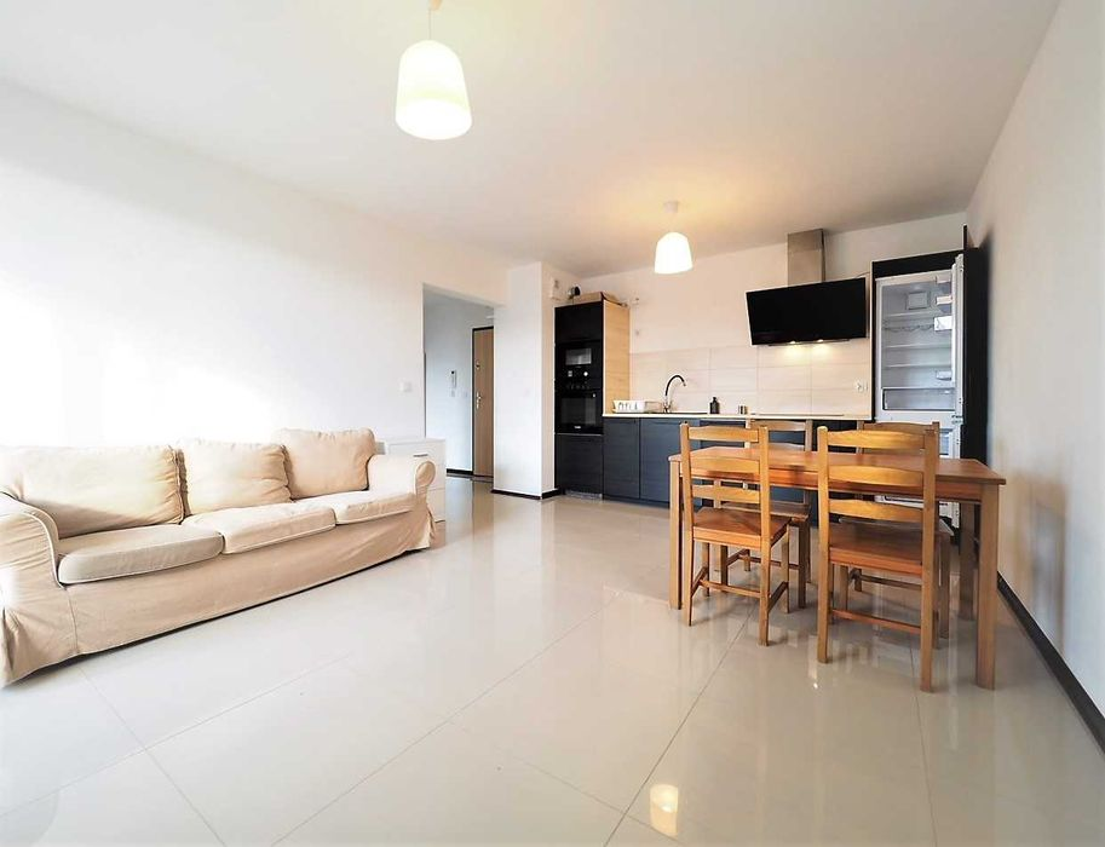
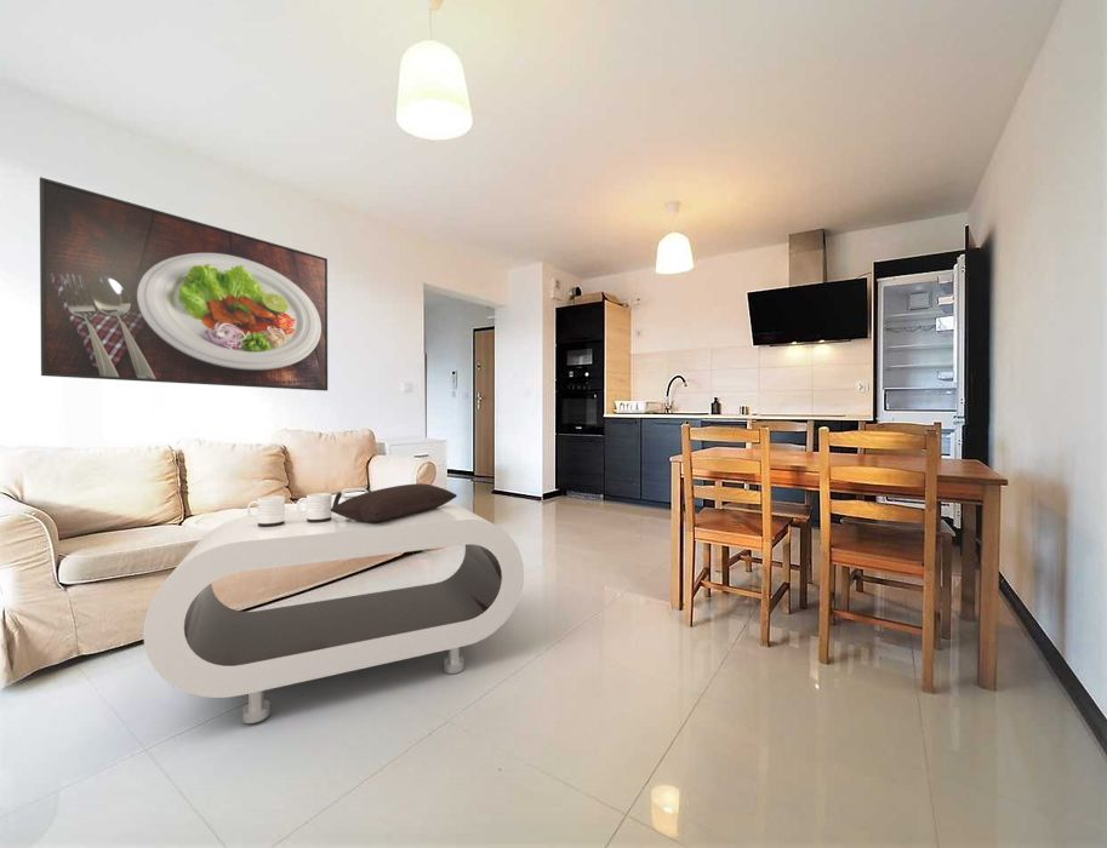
+ coffee table [142,482,525,724]
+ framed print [39,176,329,393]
